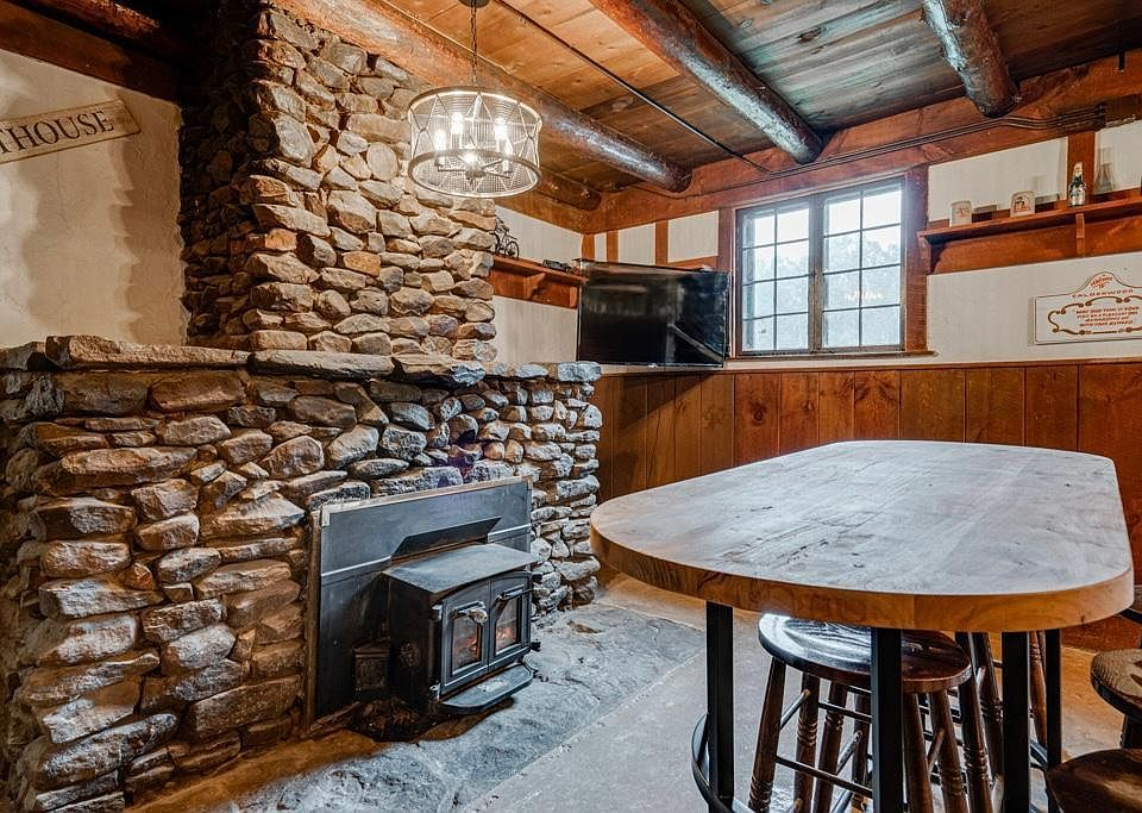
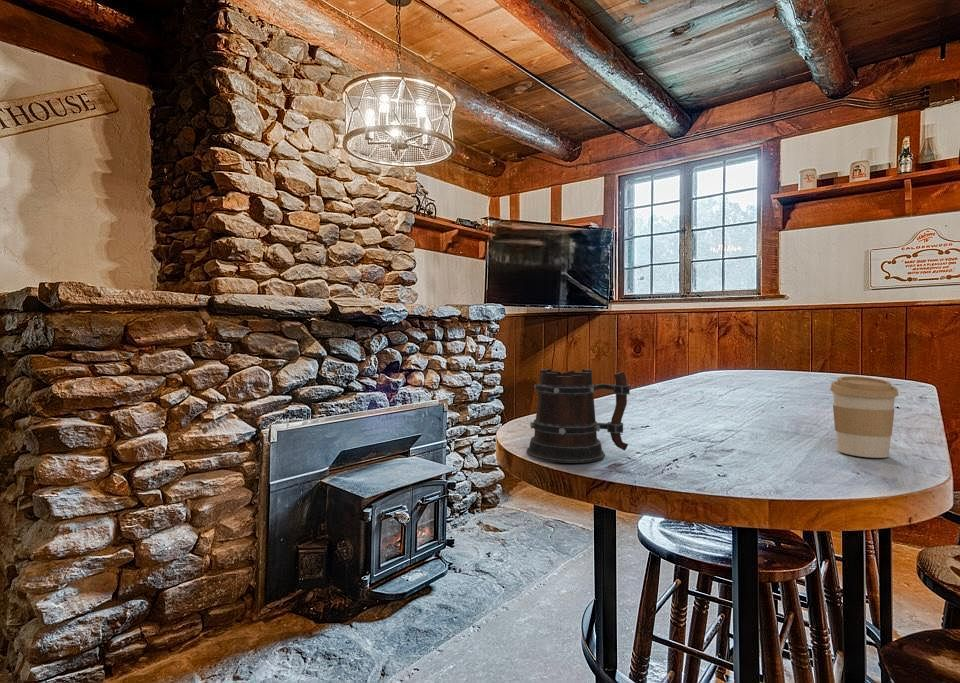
+ coffee cup [829,375,900,459]
+ beer mug [526,368,631,464]
